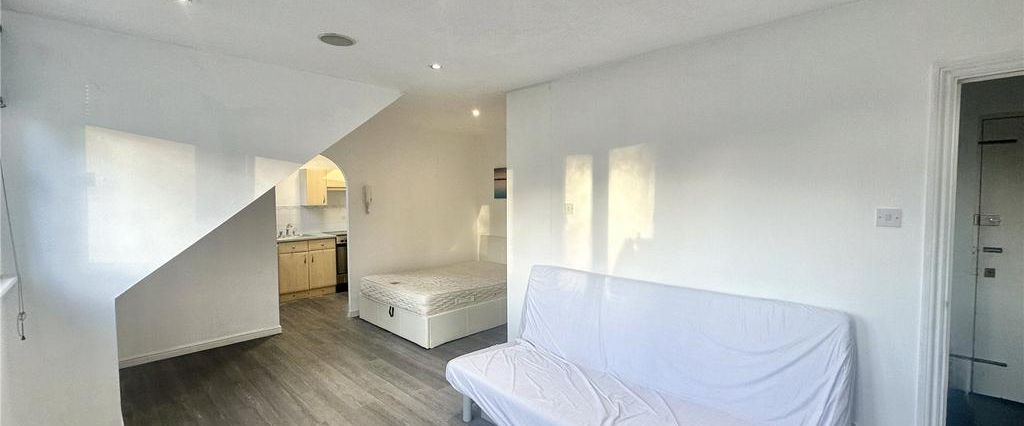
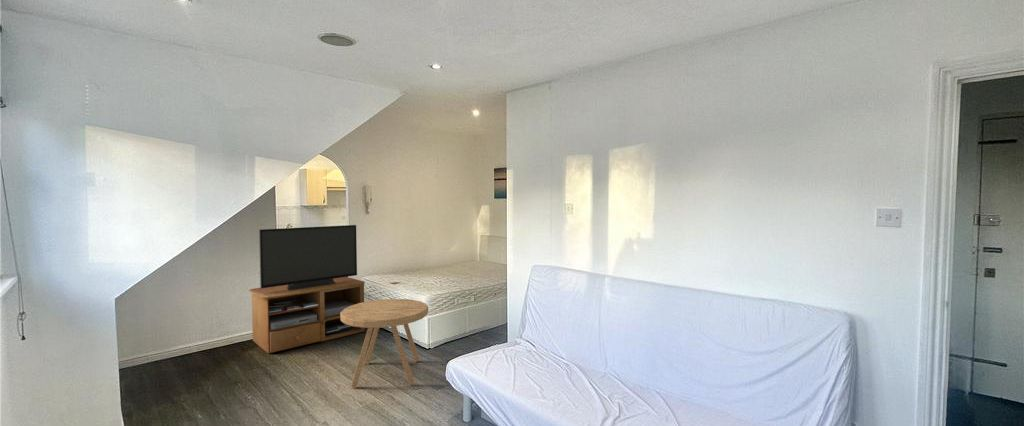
+ side table [340,298,430,389]
+ tv stand [248,224,366,354]
